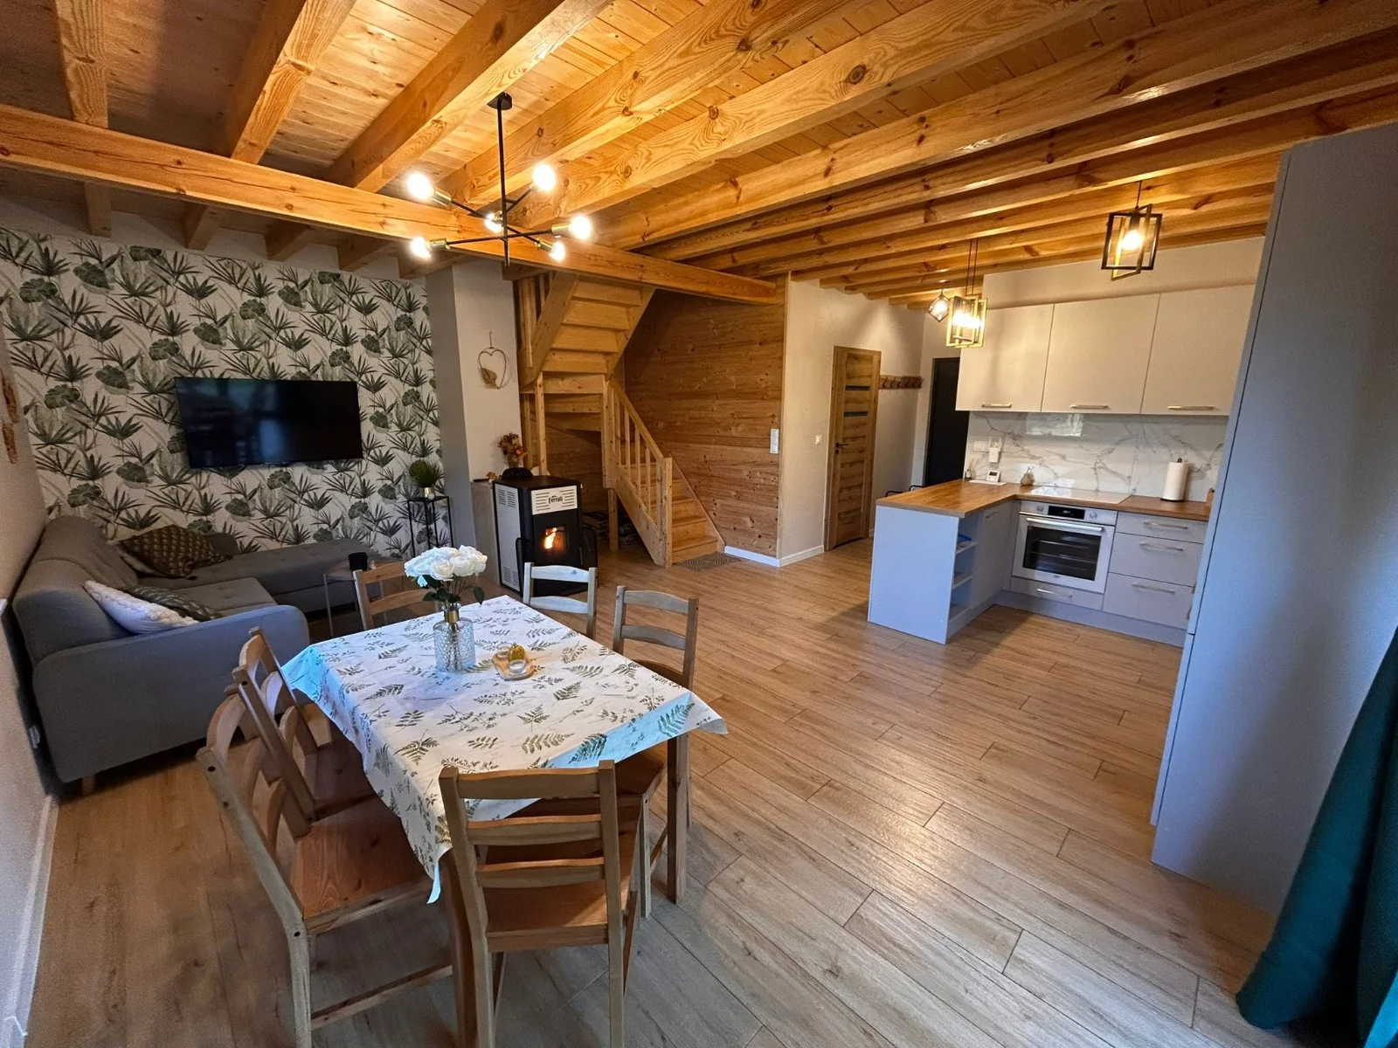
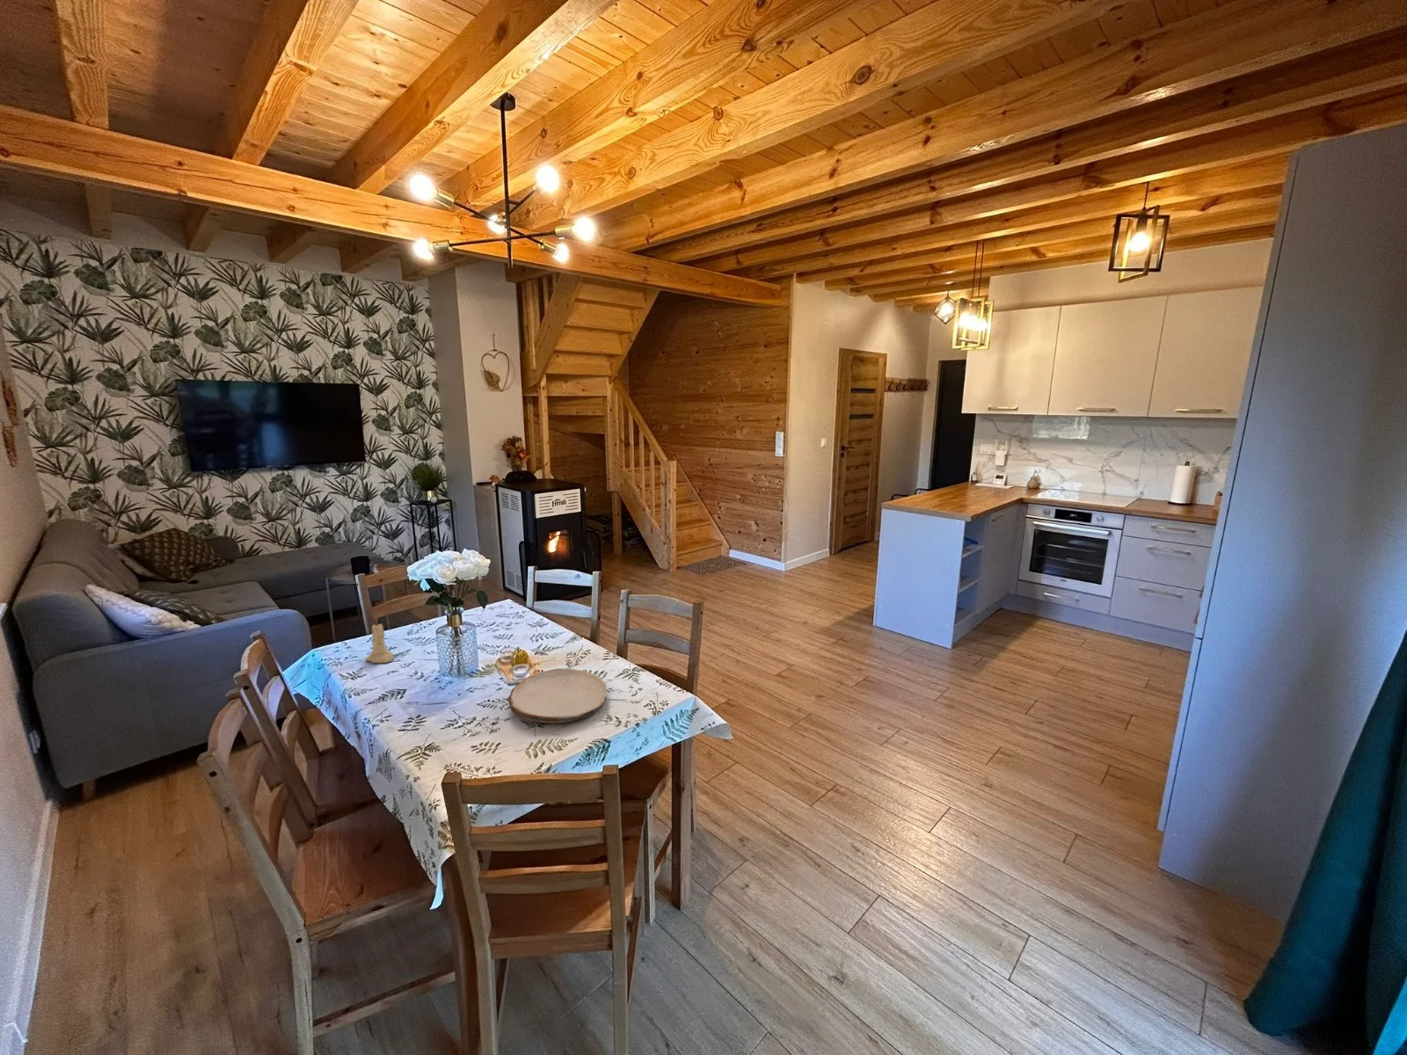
+ candle [364,615,394,664]
+ plate [509,667,607,724]
